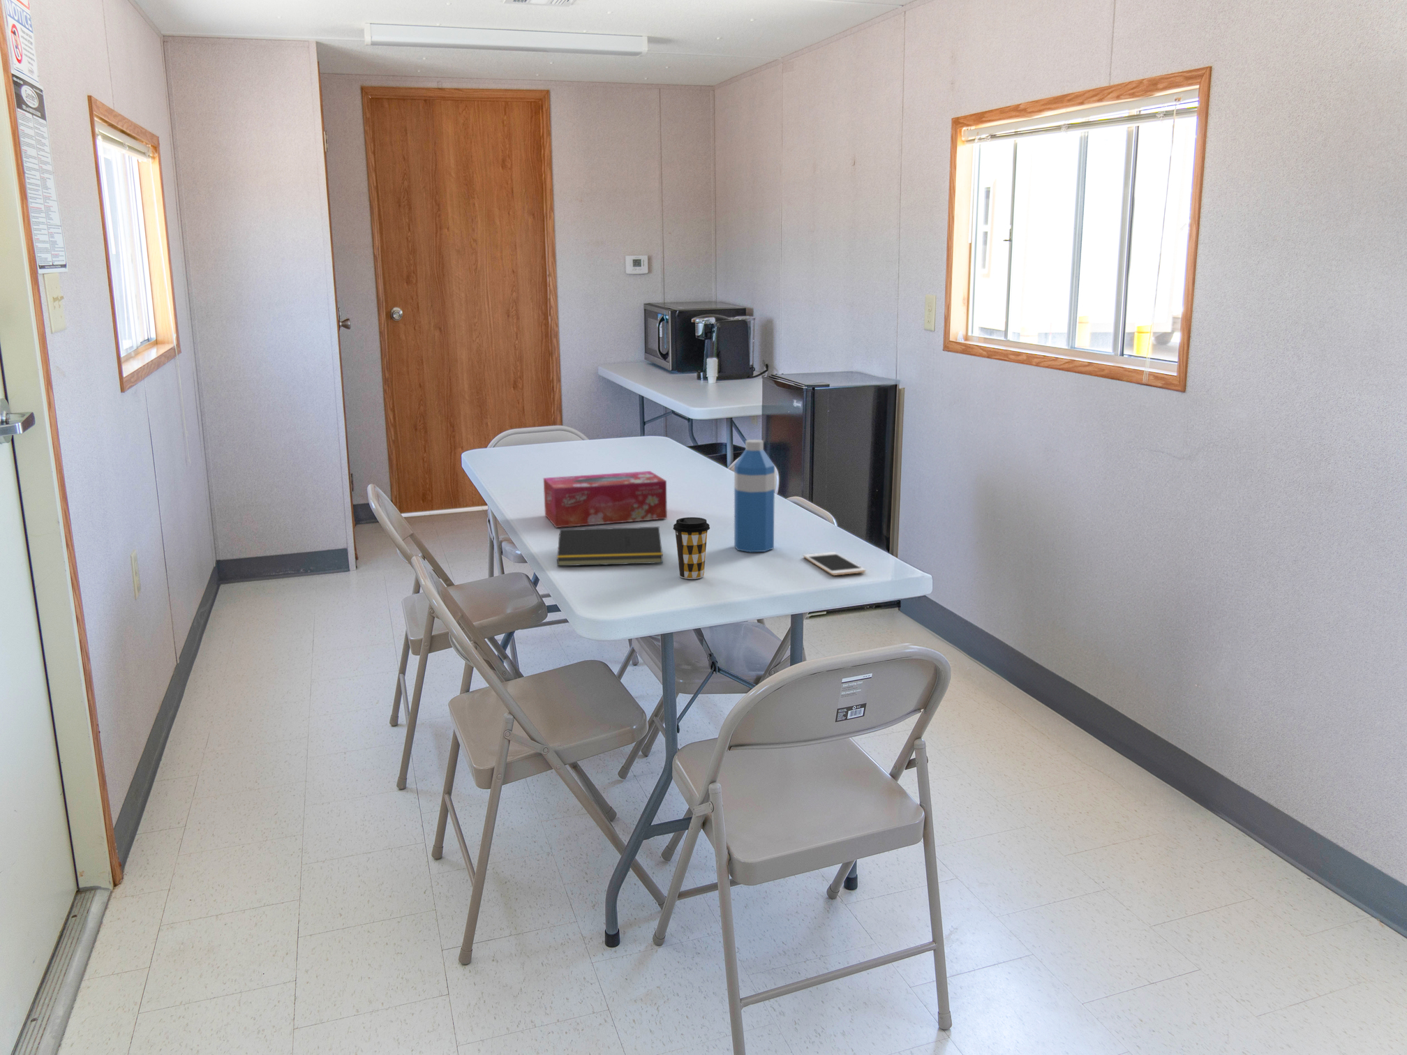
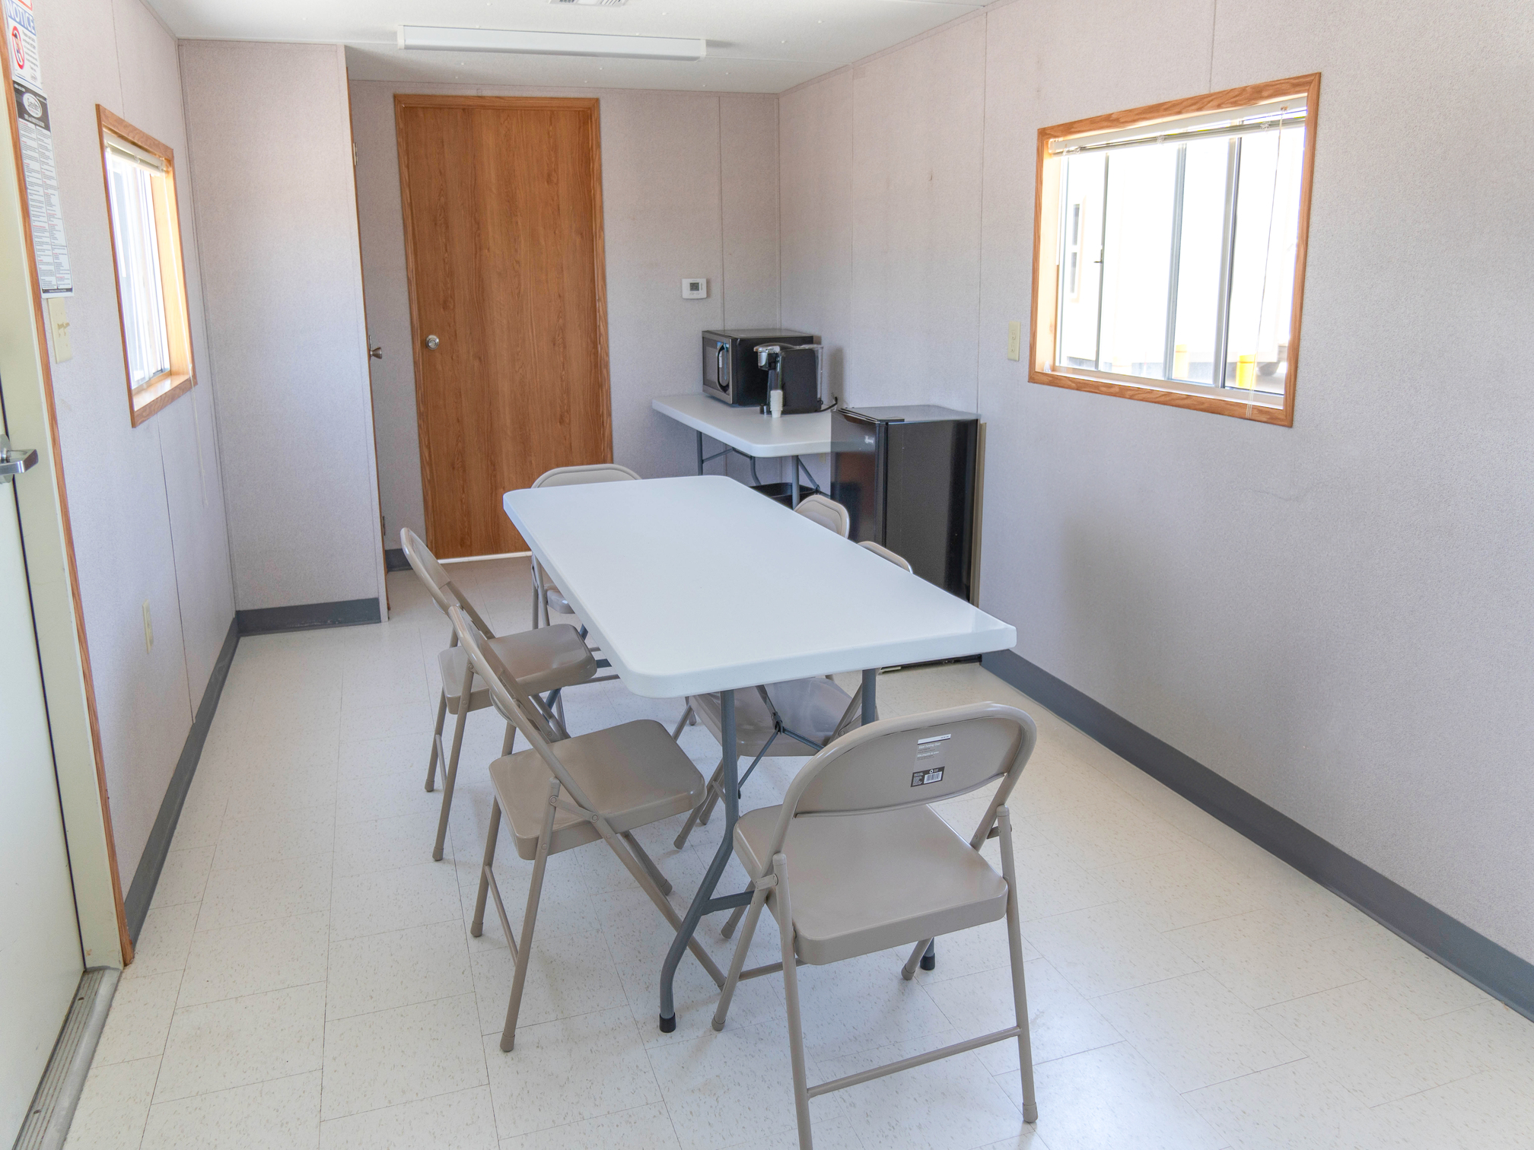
- notepad [556,526,663,566]
- coffee cup [672,516,710,580]
- water bottle [733,439,776,553]
- cell phone [802,551,866,576]
- tissue box [543,470,668,529]
